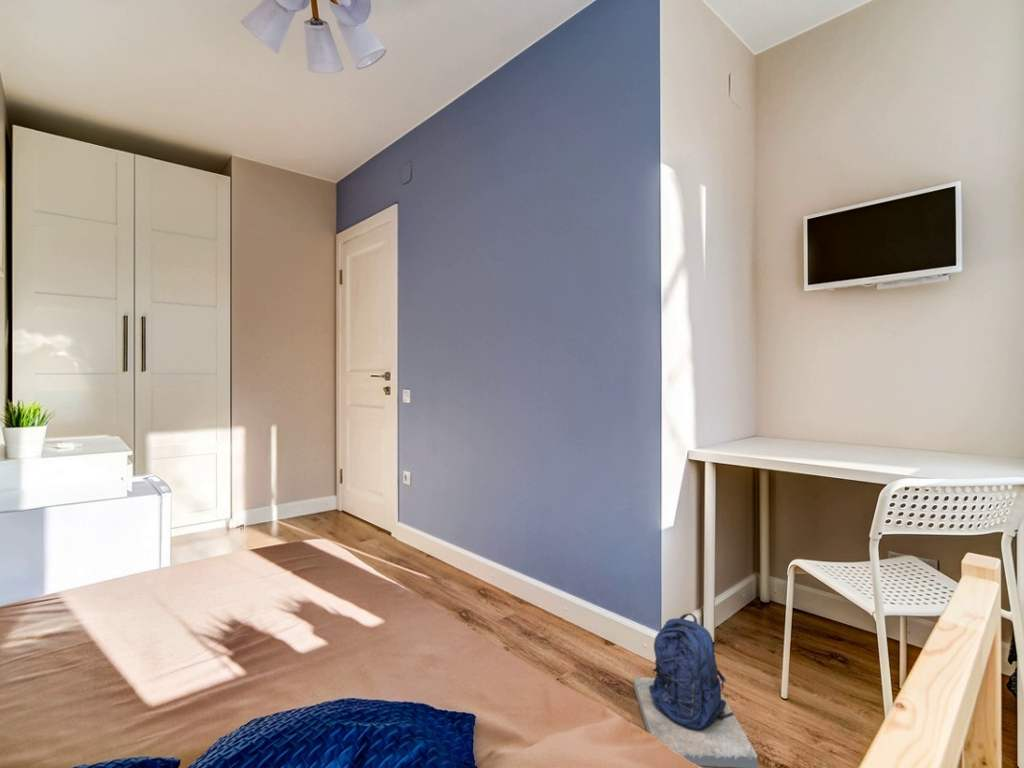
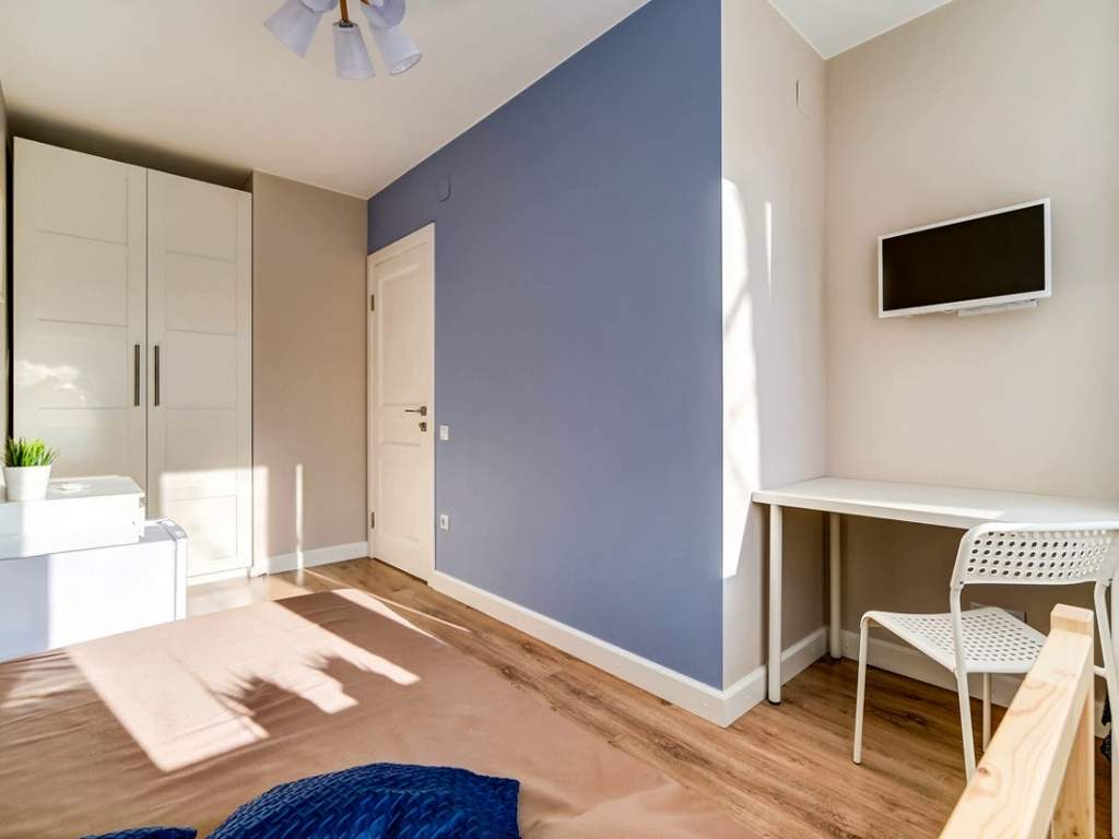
- backpack [633,612,759,768]
